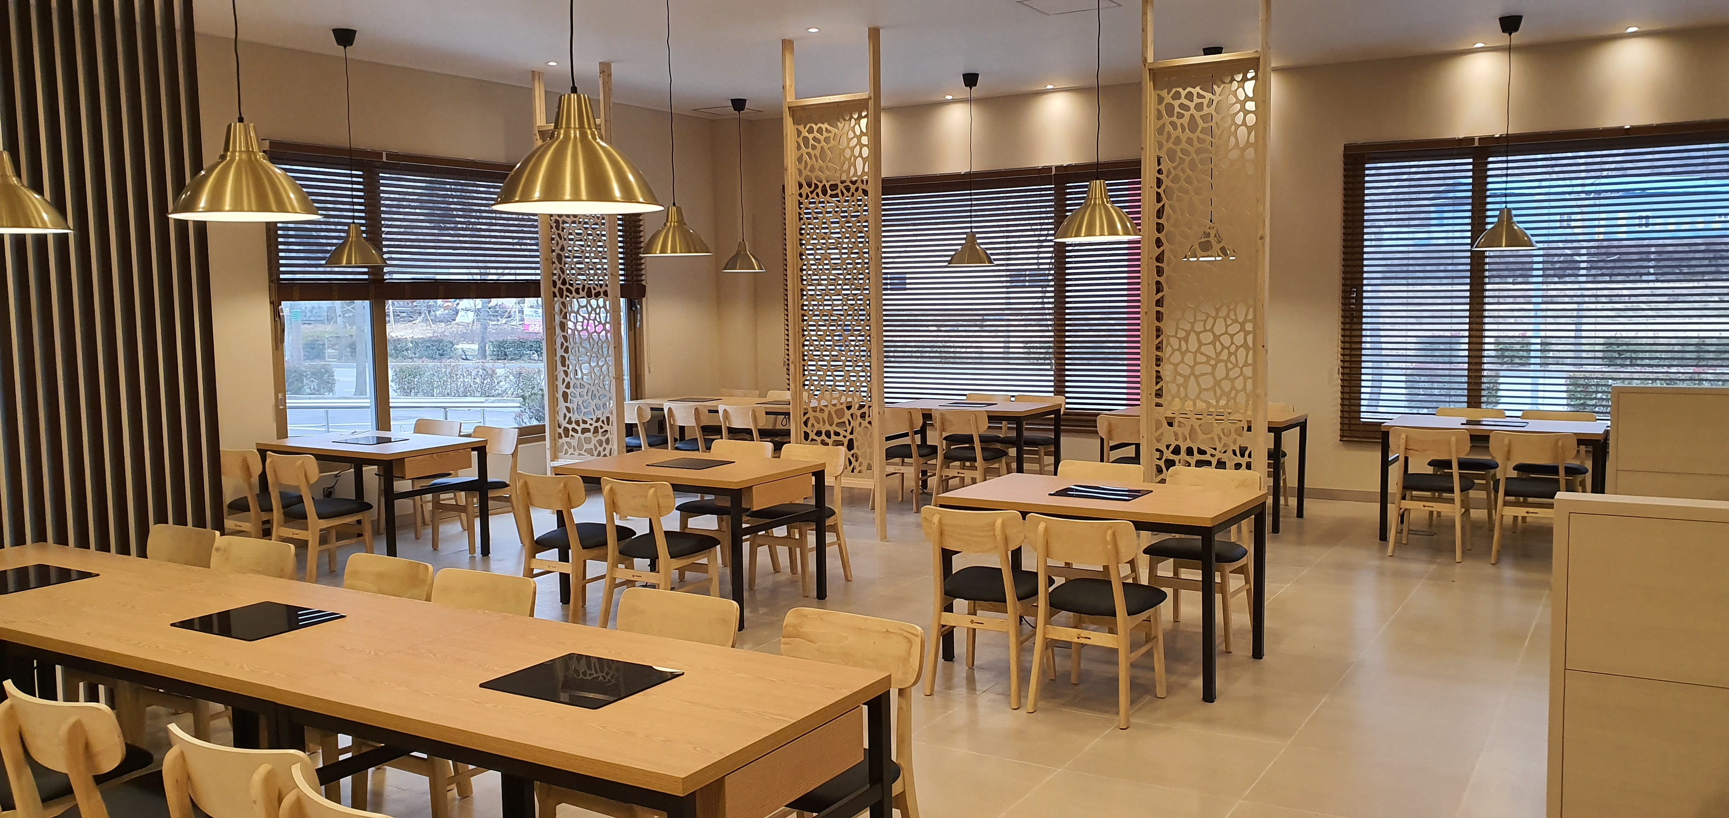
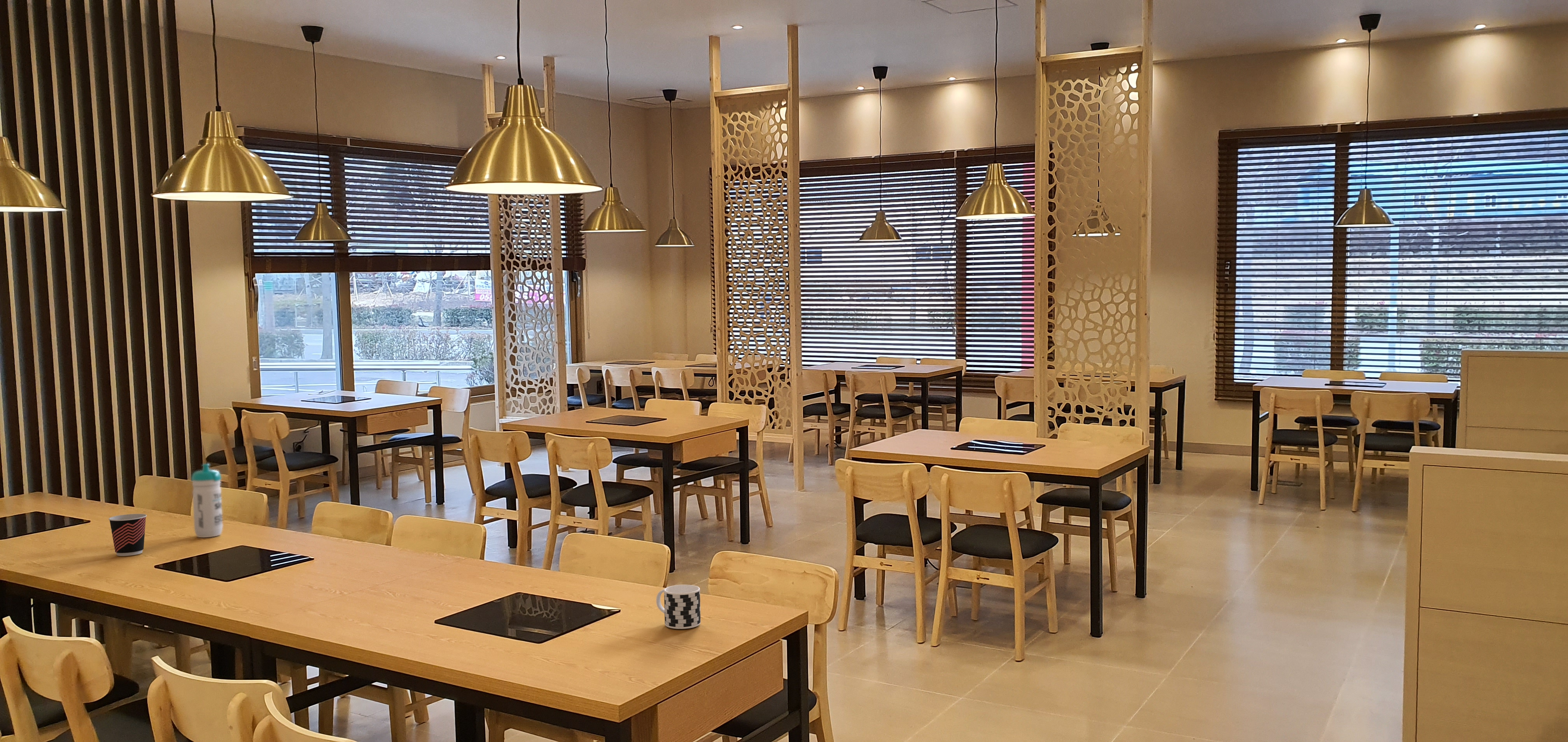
+ water bottle [191,464,223,538]
+ cup [656,584,701,629]
+ cup [108,513,147,556]
